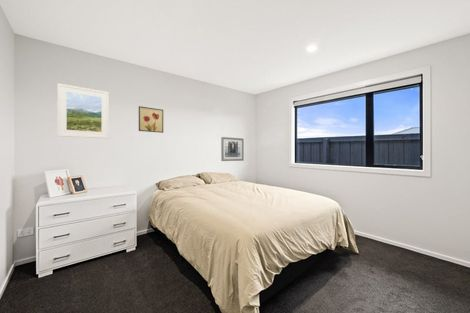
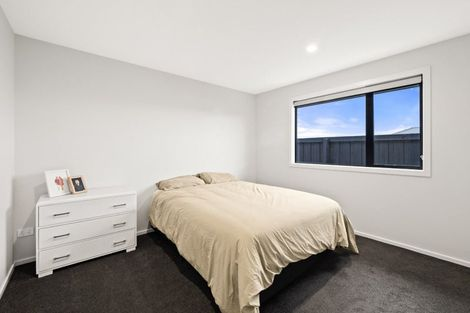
- wall art [220,136,245,162]
- wall art [138,105,164,134]
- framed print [56,82,110,140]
